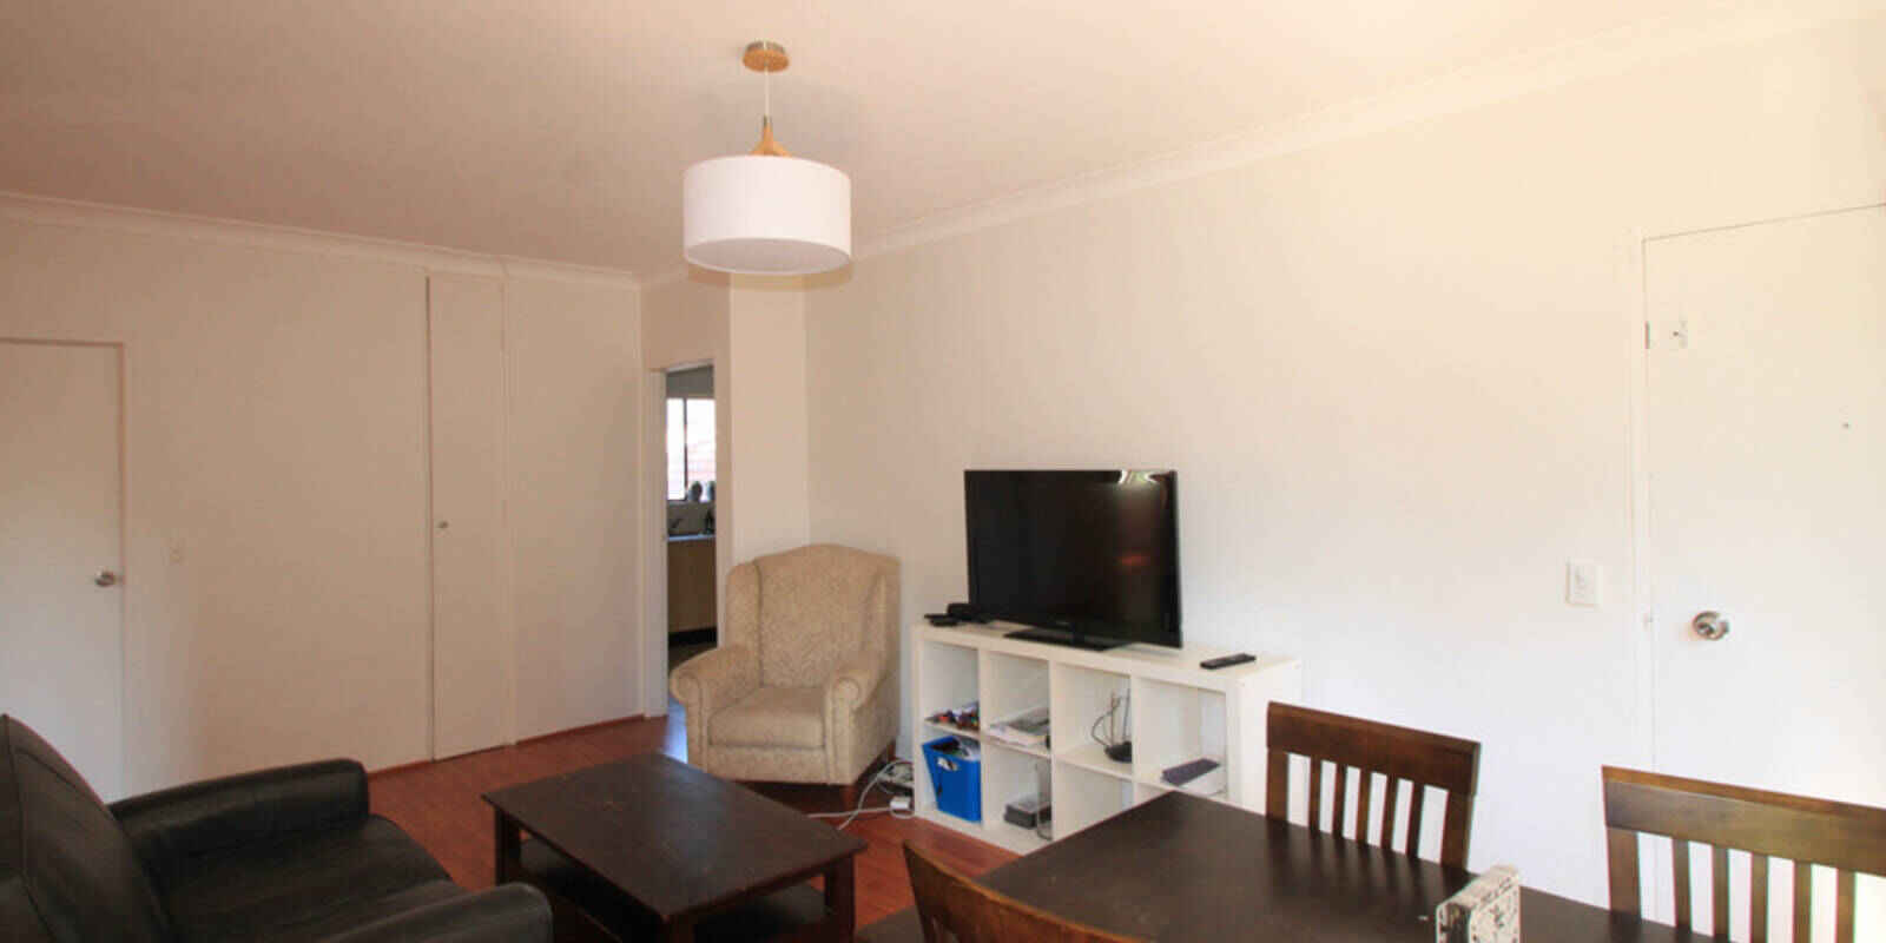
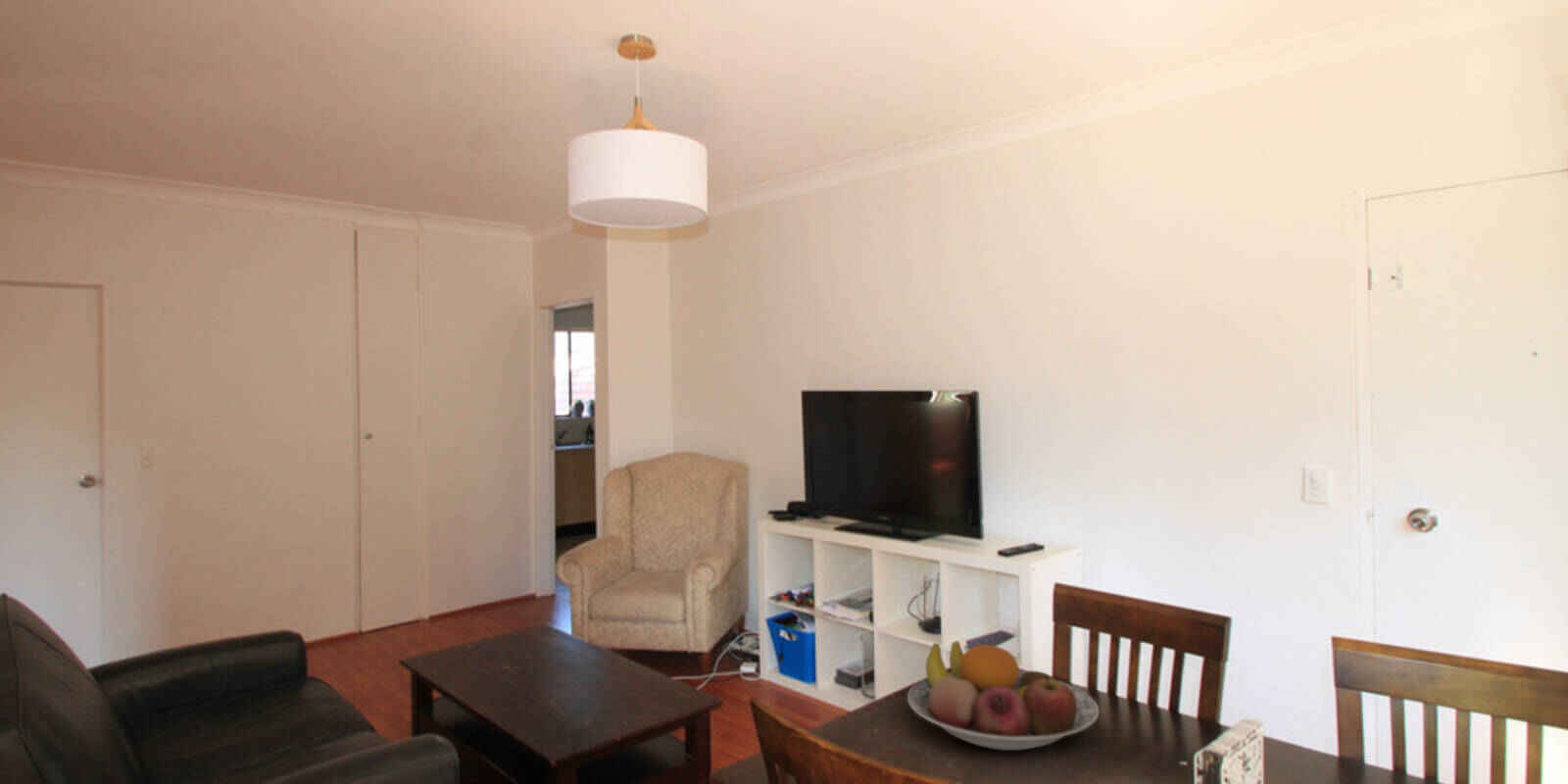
+ fruit bowl [907,640,1100,752]
